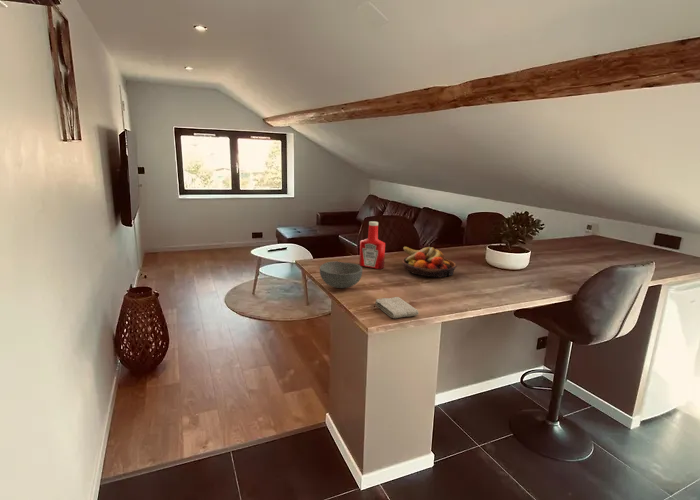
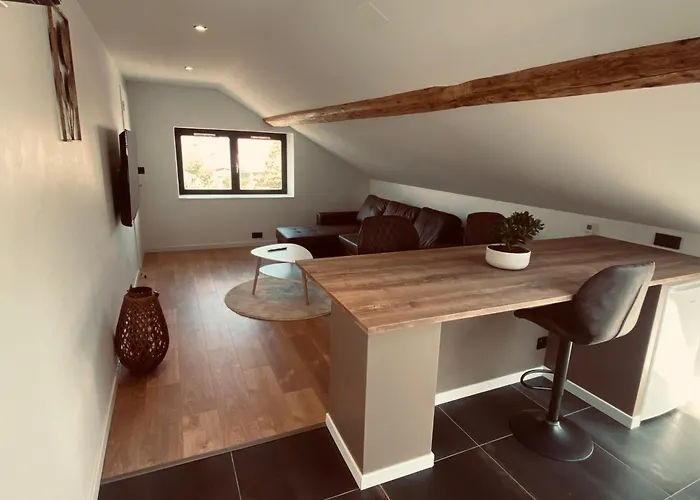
- washcloth [374,296,419,319]
- soap bottle [358,220,386,270]
- bowl [319,260,363,289]
- fruit bowl [401,246,457,279]
